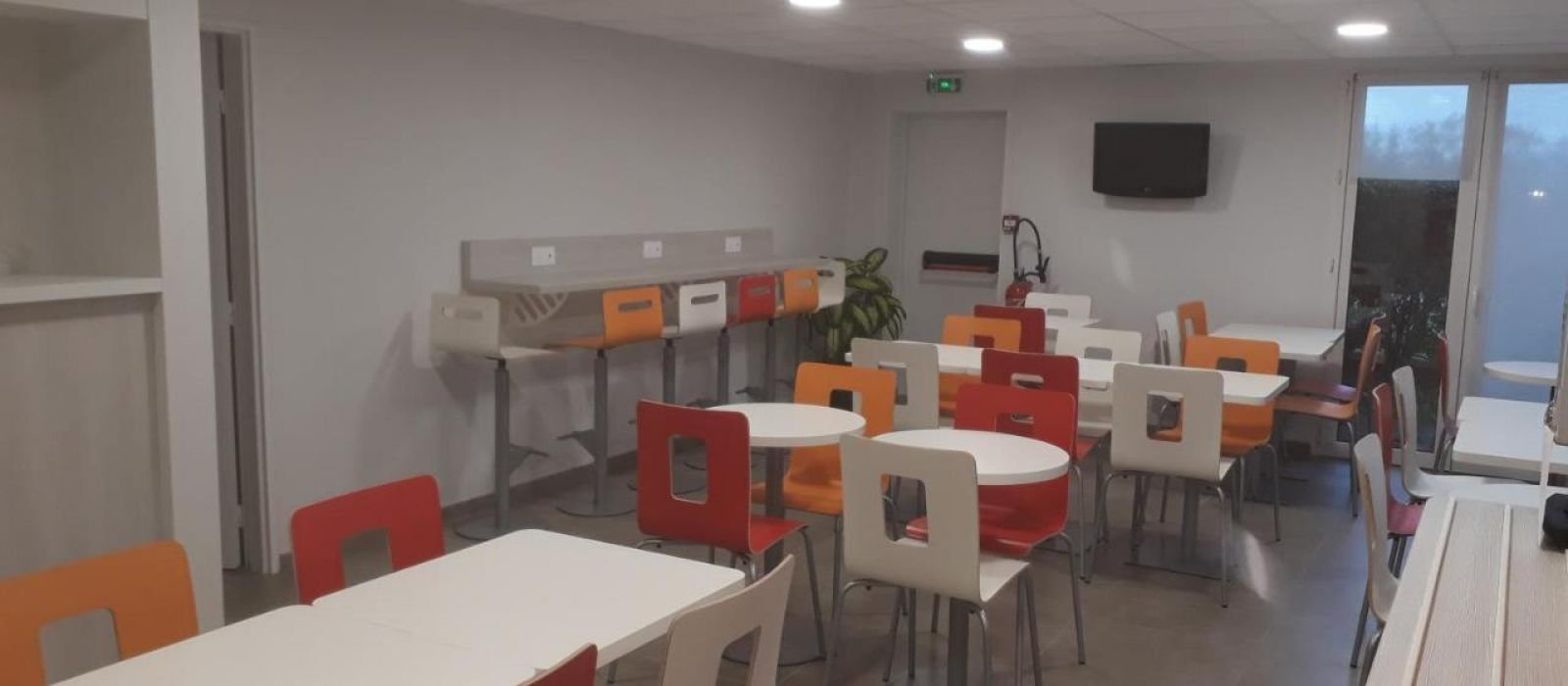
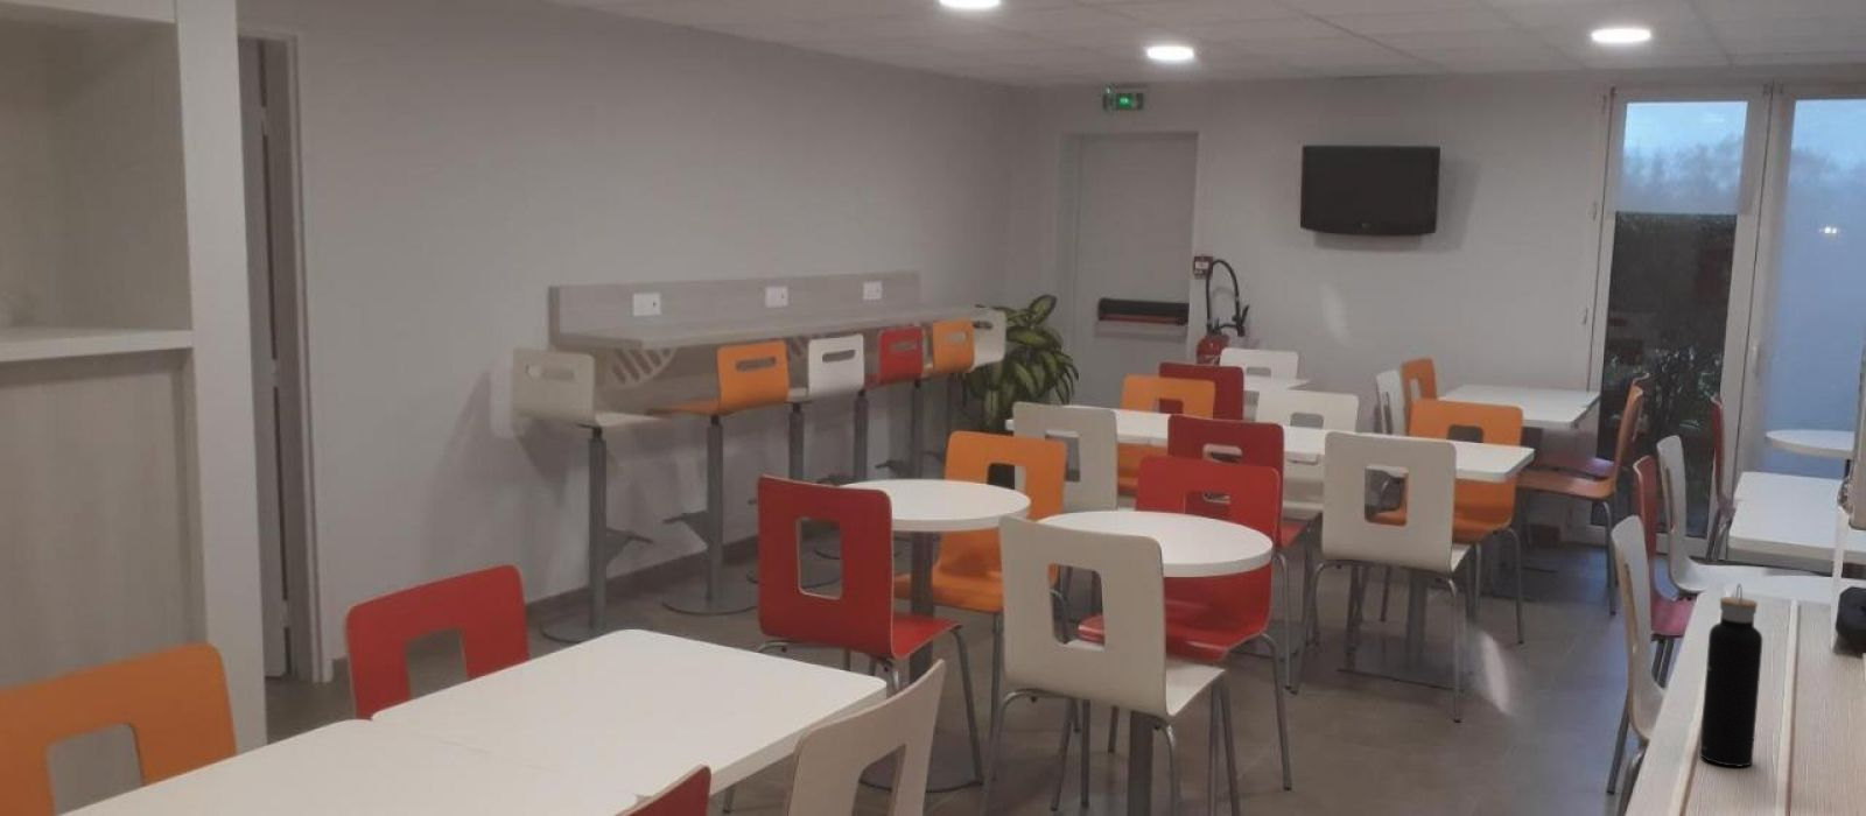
+ water bottle [1698,583,1764,768]
